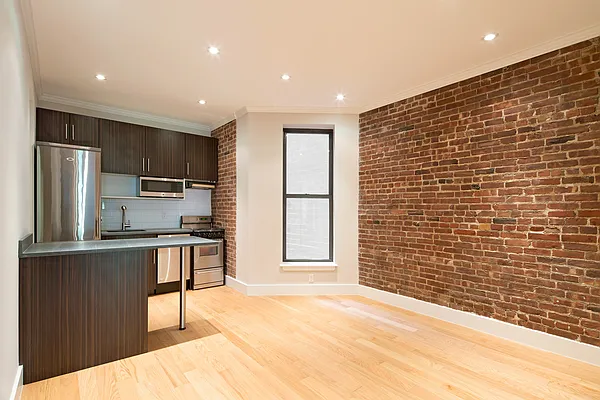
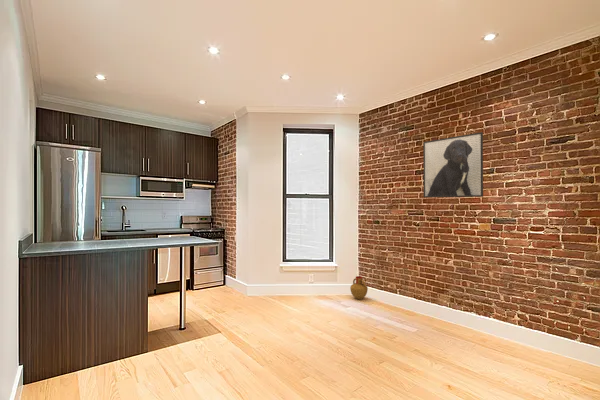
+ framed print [422,131,484,198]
+ vase [349,275,369,300]
